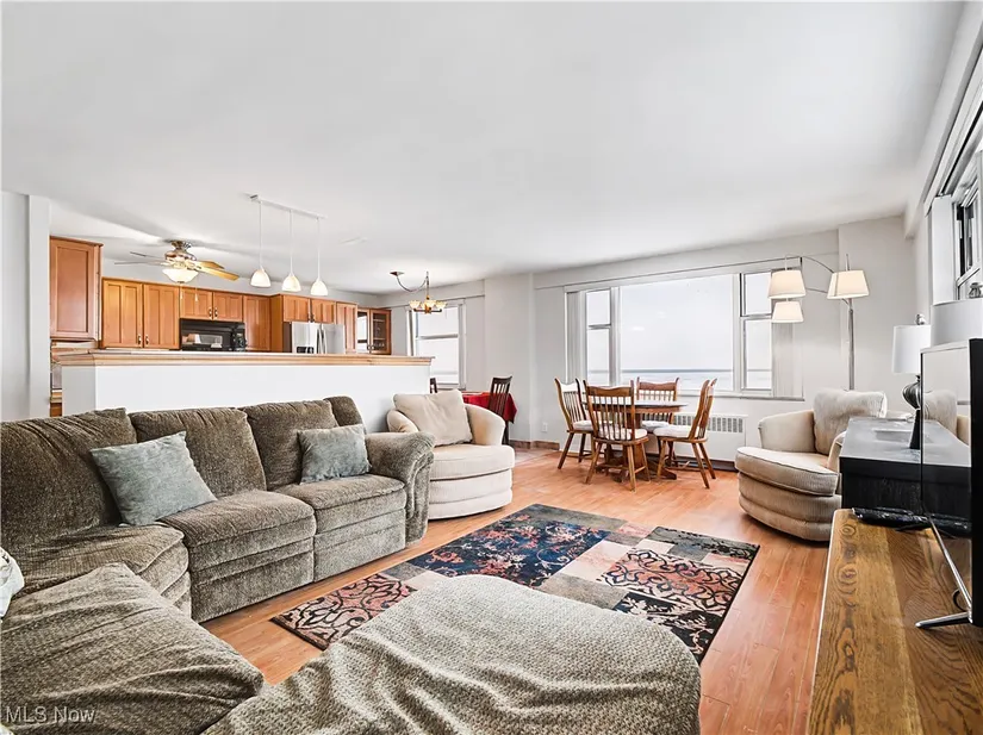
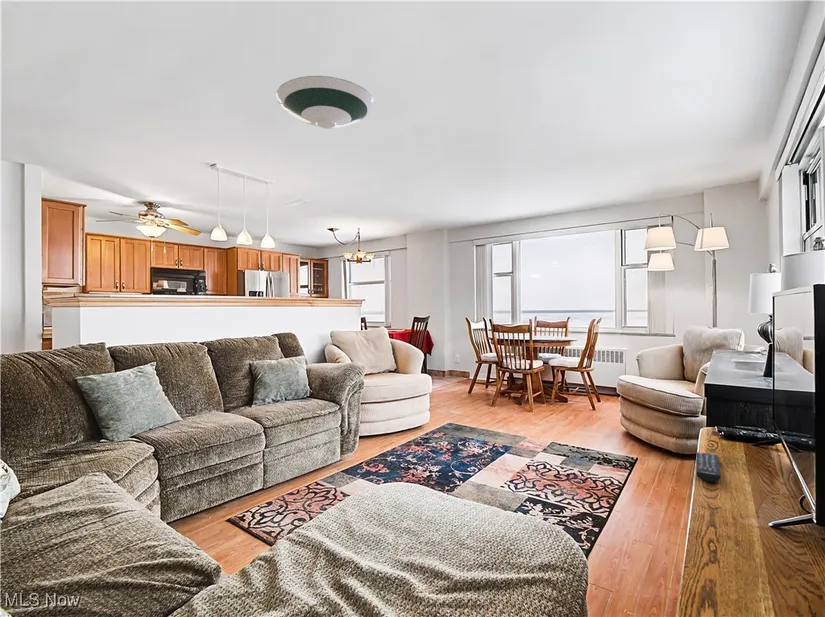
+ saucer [275,75,376,130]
+ remote control [695,451,721,483]
